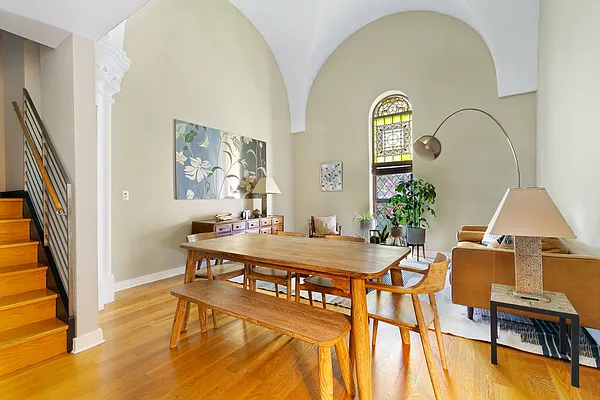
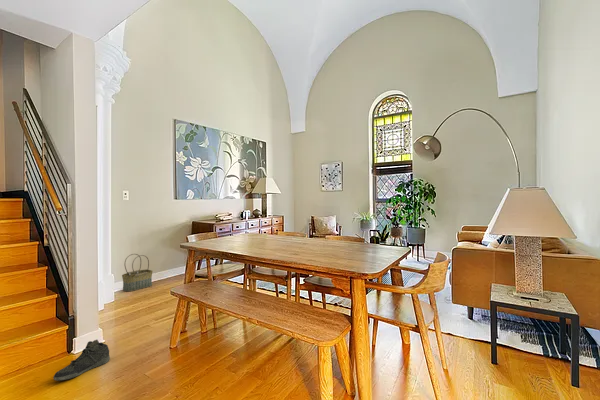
+ basket [121,253,154,293]
+ sneaker [52,339,111,382]
